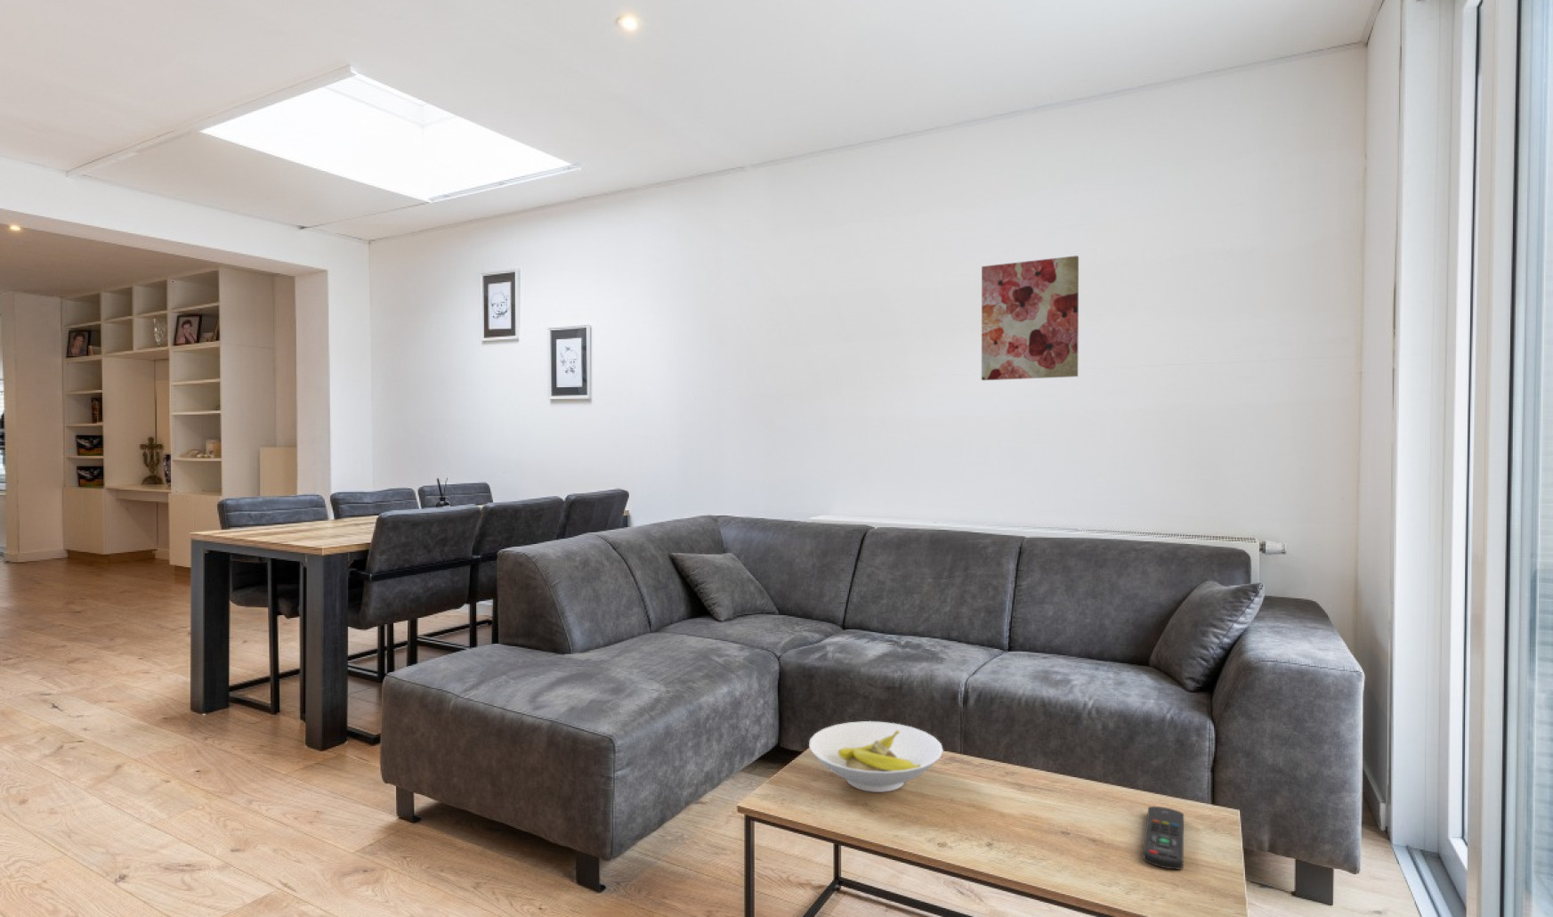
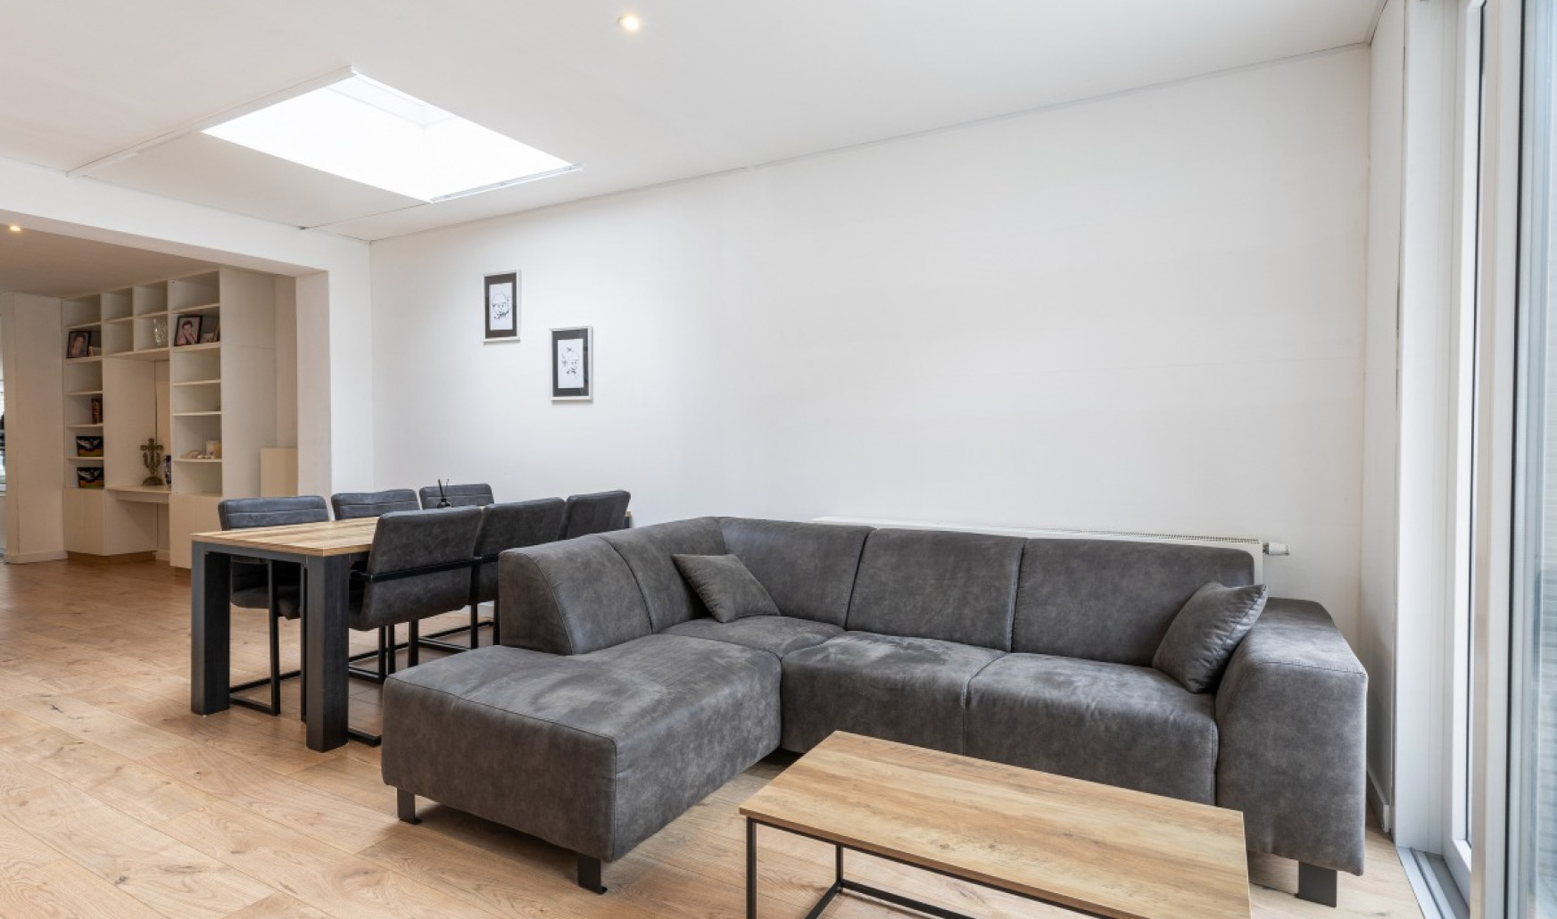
- wall art [981,254,1079,381]
- bowl [808,720,944,794]
- remote control [1143,806,1184,870]
